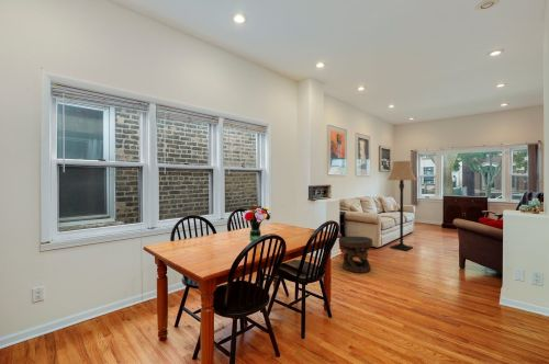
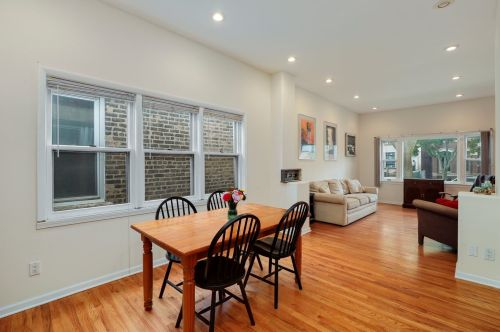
- side table [338,236,373,274]
- lamp [386,160,417,252]
